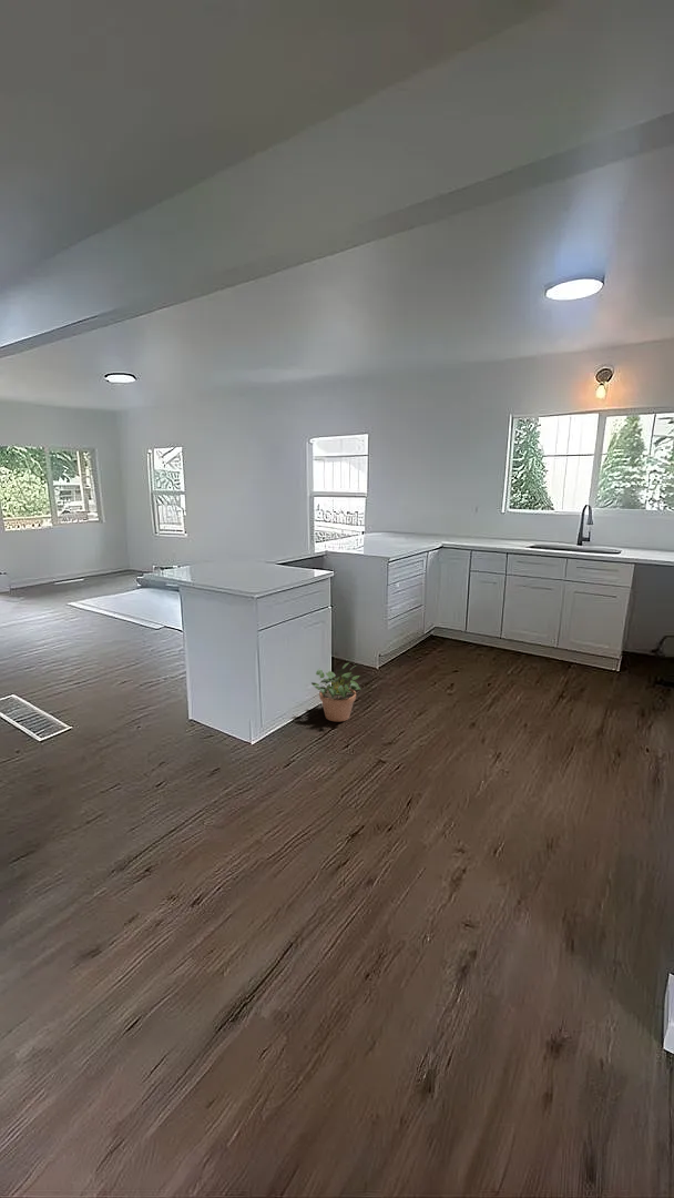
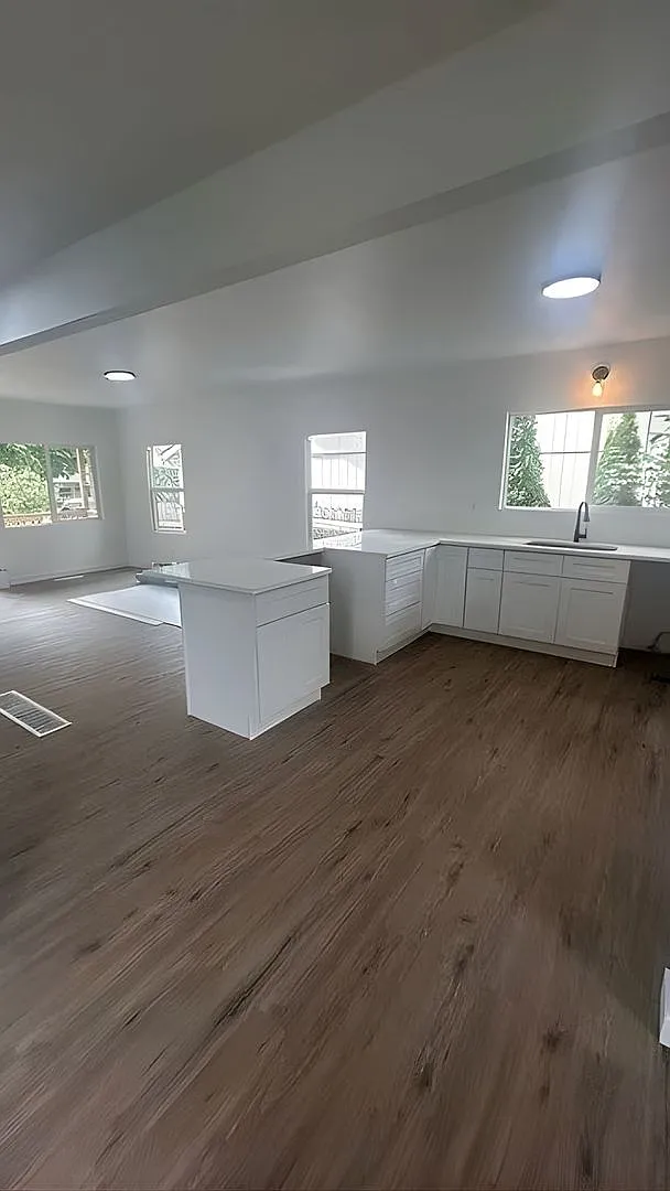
- potted plant [310,662,362,723]
